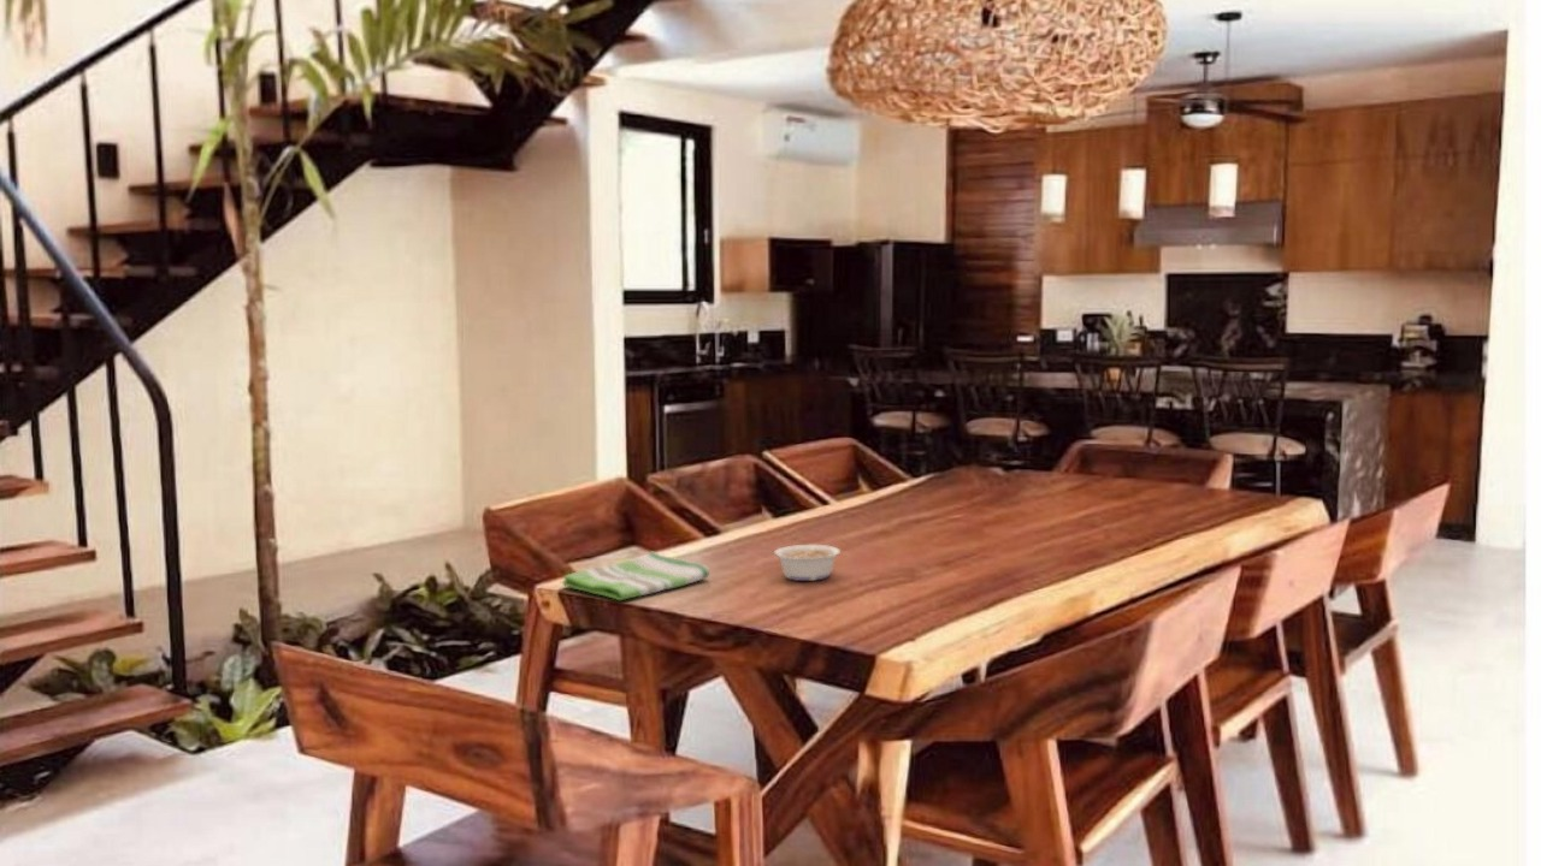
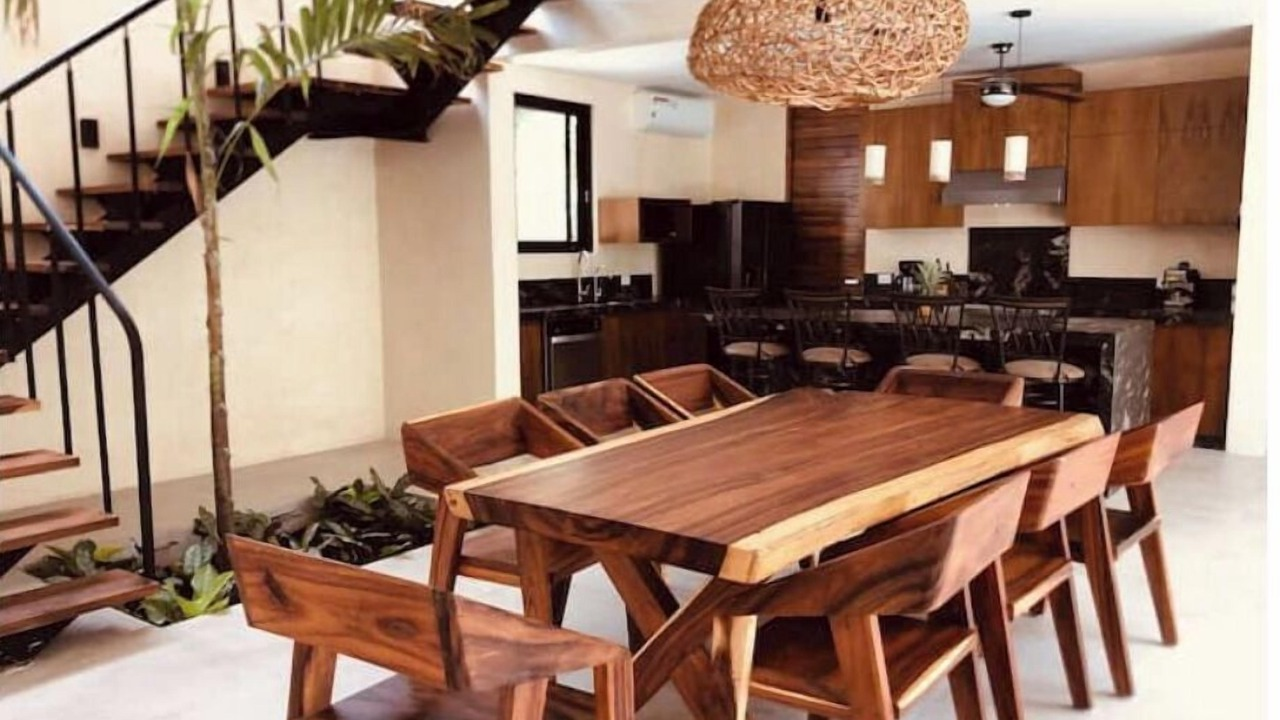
- dish towel [561,551,712,601]
- legume [762,544,842,582]
